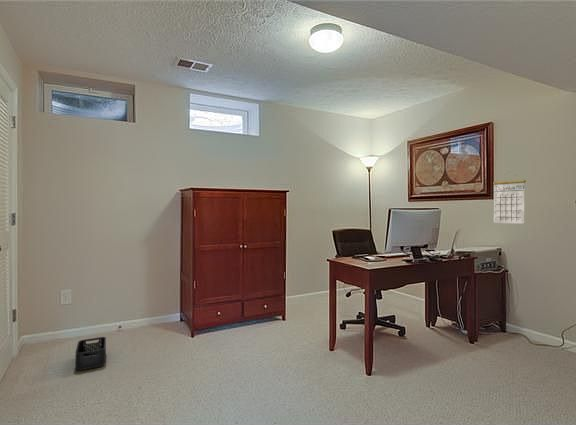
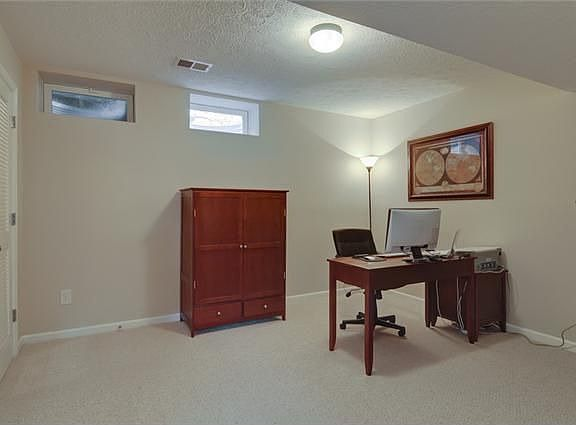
- calendar [492,171,526,225]
- storage bin [74,336,107,371]
